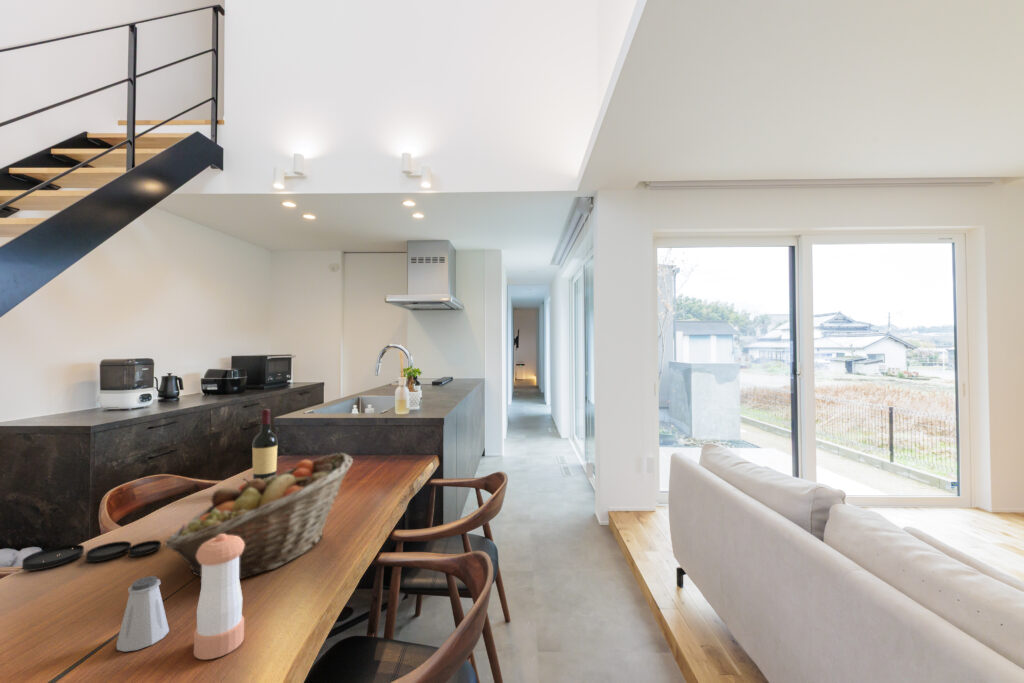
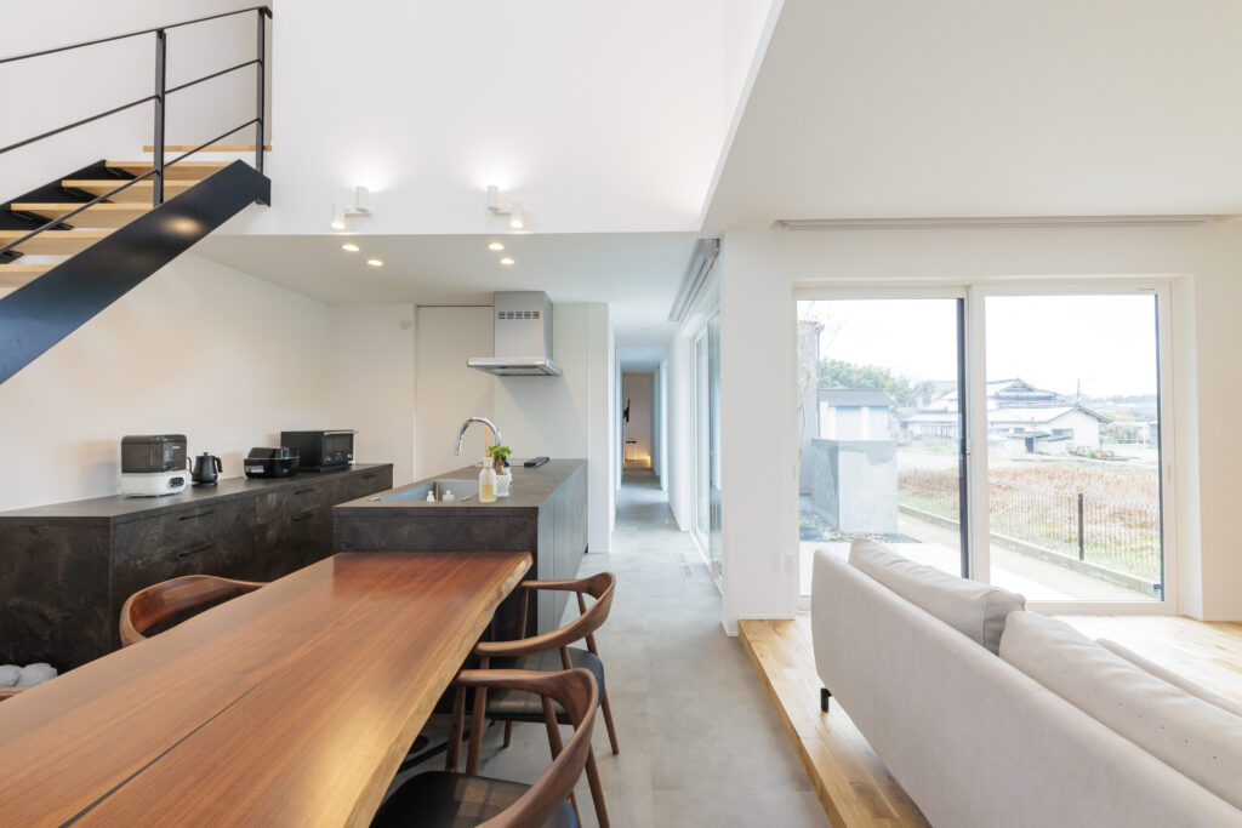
- plate [21,539,162,572]
- pepper shaker [193,534,245,661]
- fruit basket [163,452,354,580]
- wine bottle [251,408,278,480]
- saltshaker [115,575,170,653]
